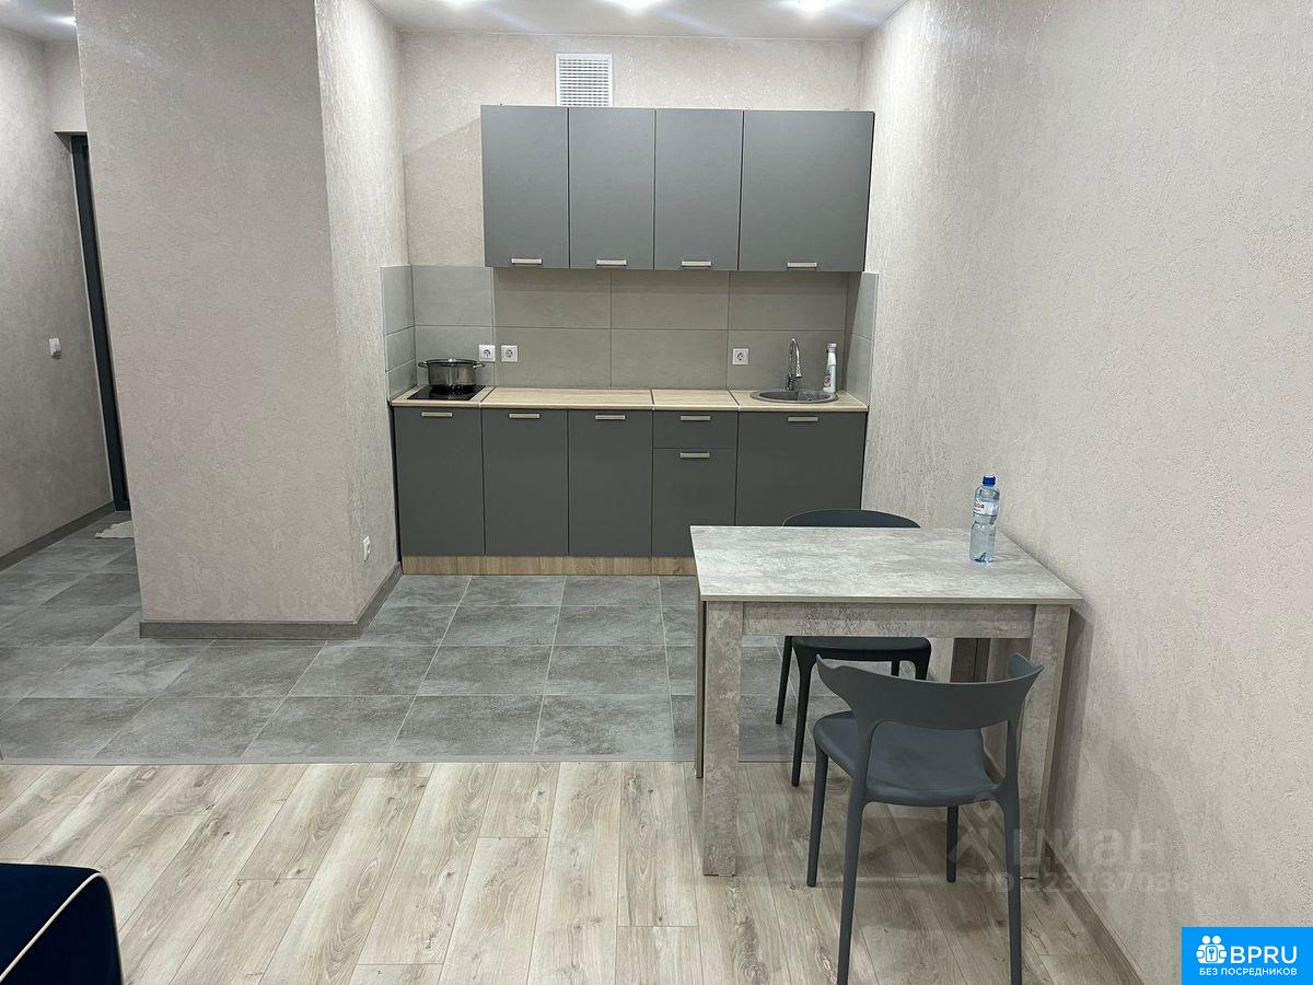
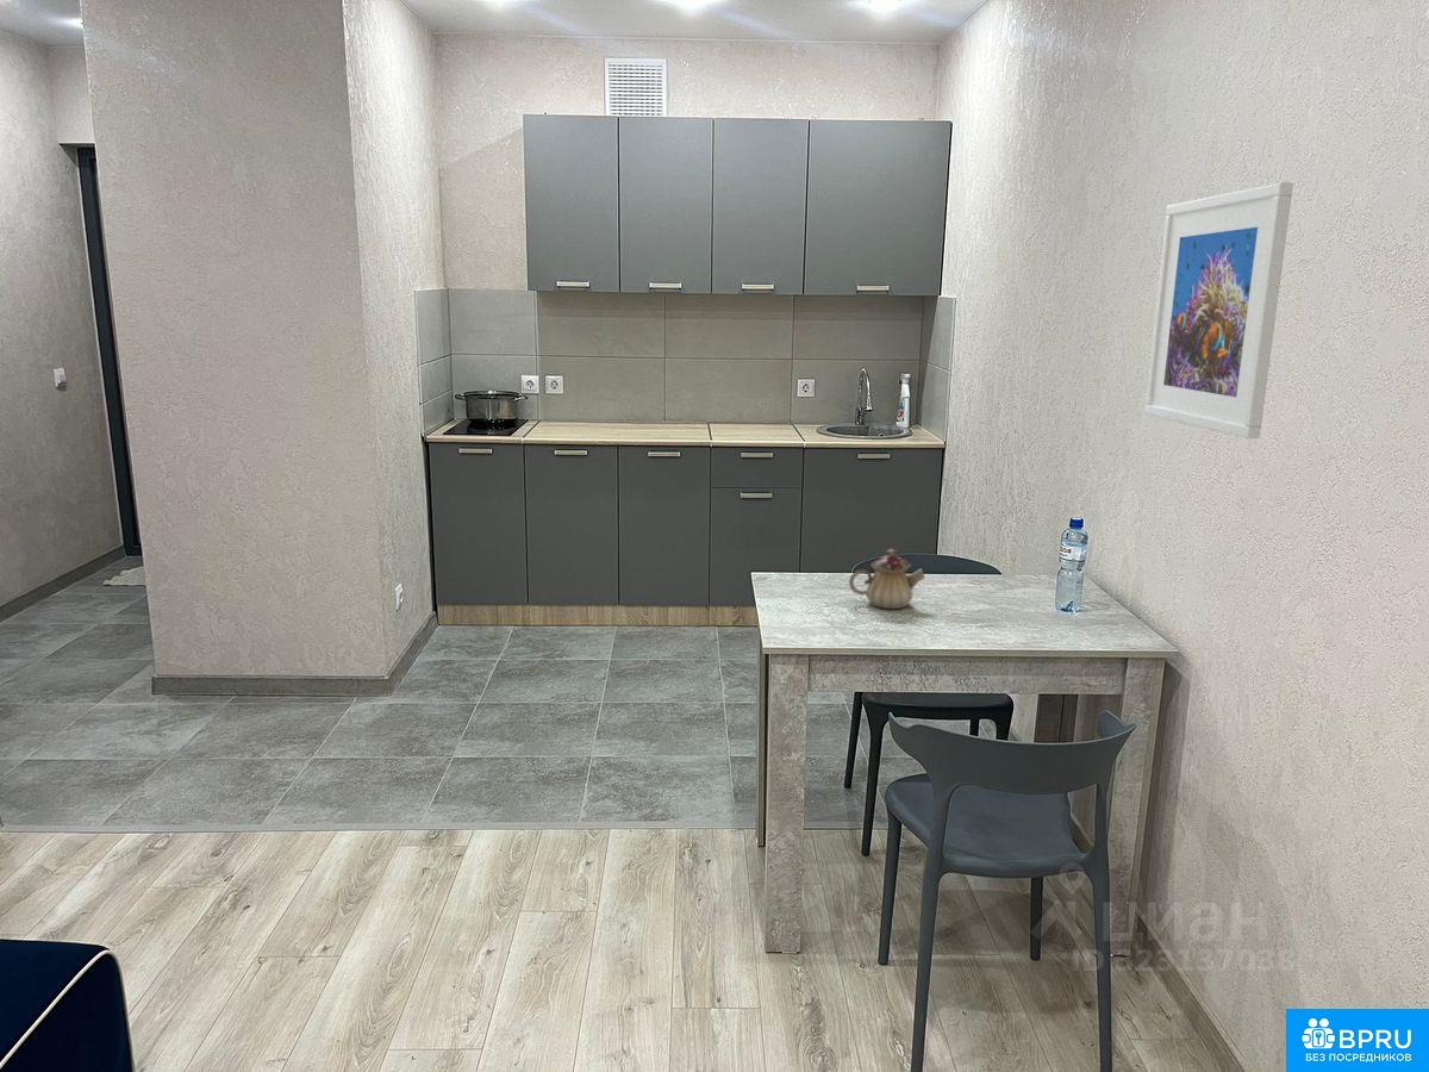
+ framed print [1143,181,1294,440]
+ teapot [848,548,925,610]
